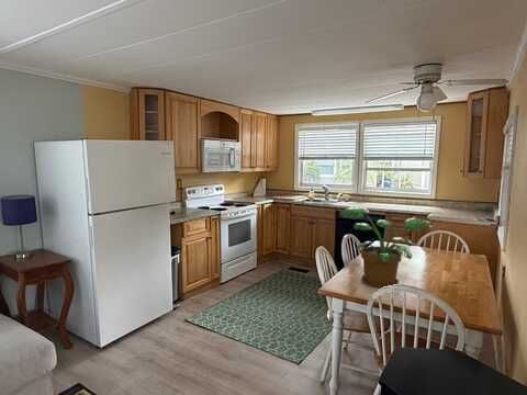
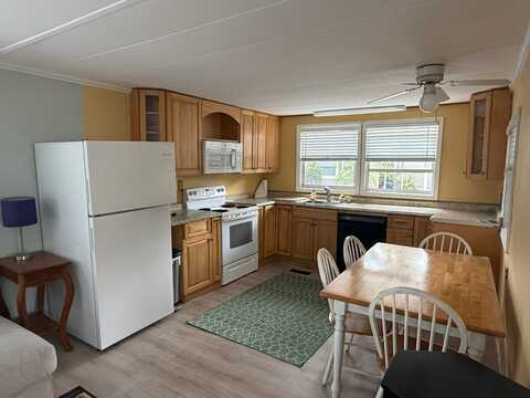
- potted plant [338,205,433,289]
